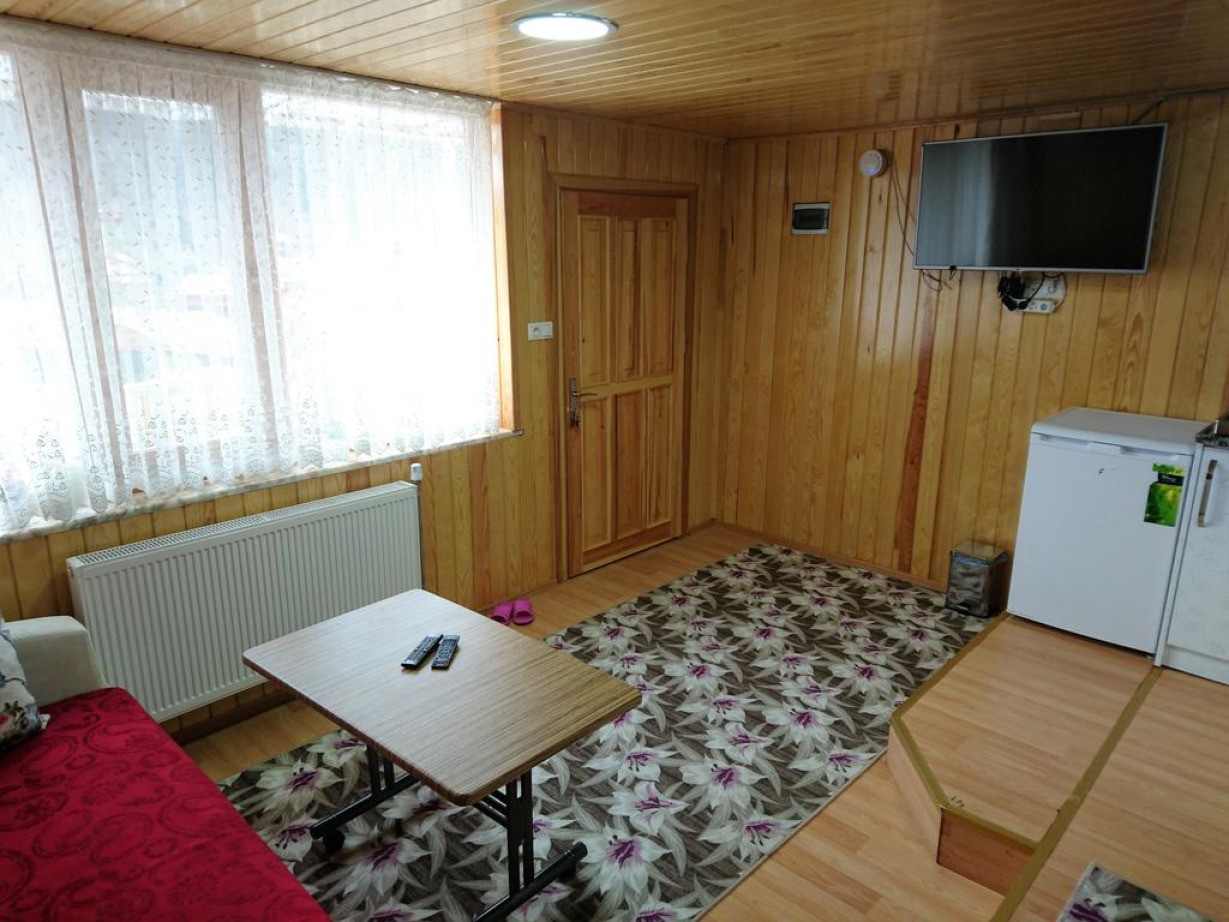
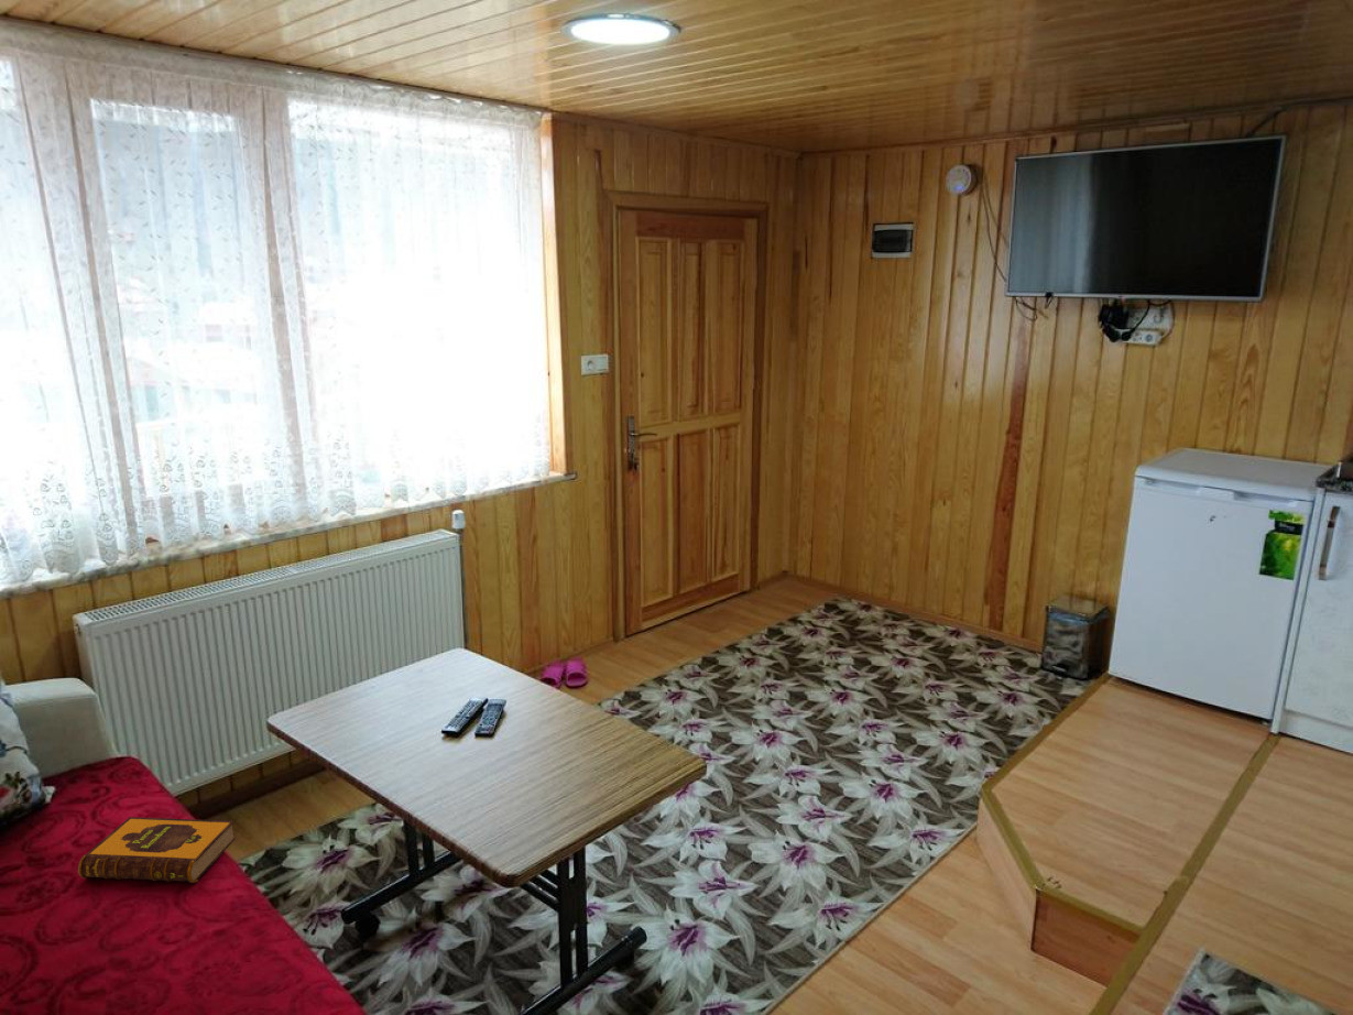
+ hardback book [77,816,237,884]
